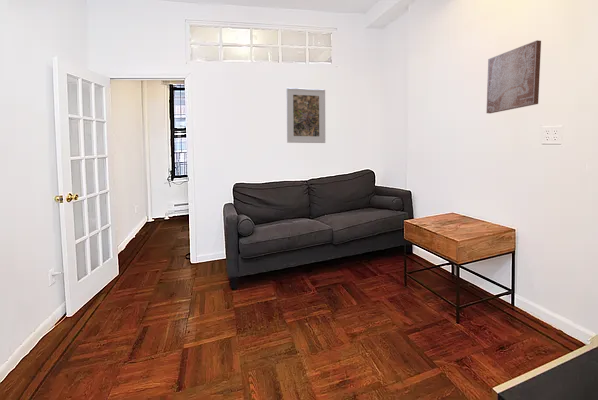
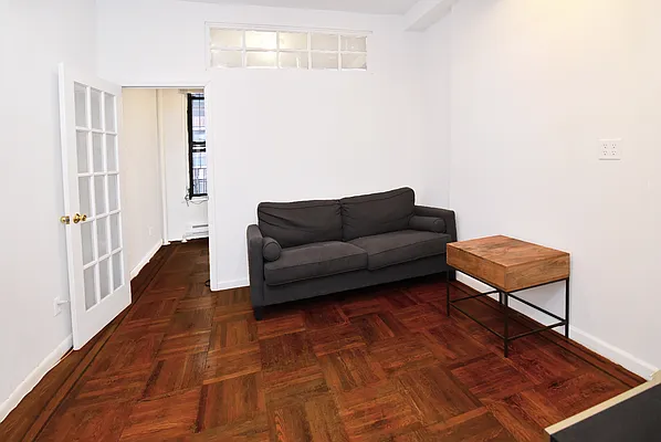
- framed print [285,87,326,144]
- wall art [486,39,542,114]
